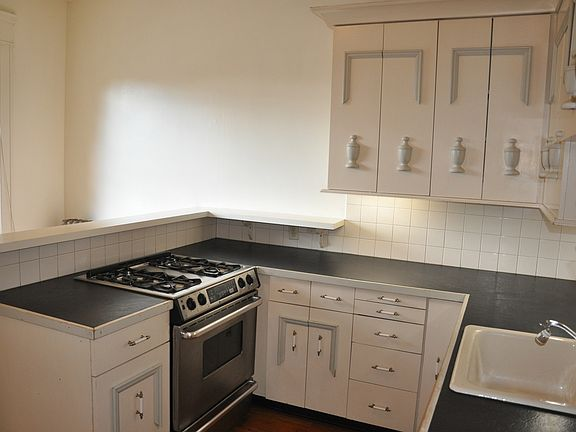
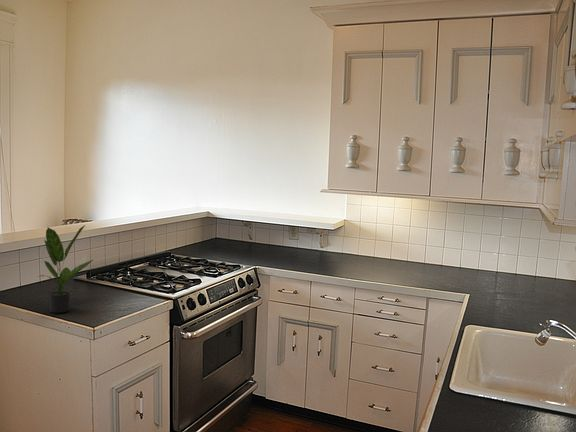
+ potted plant [37,224,95,314]
